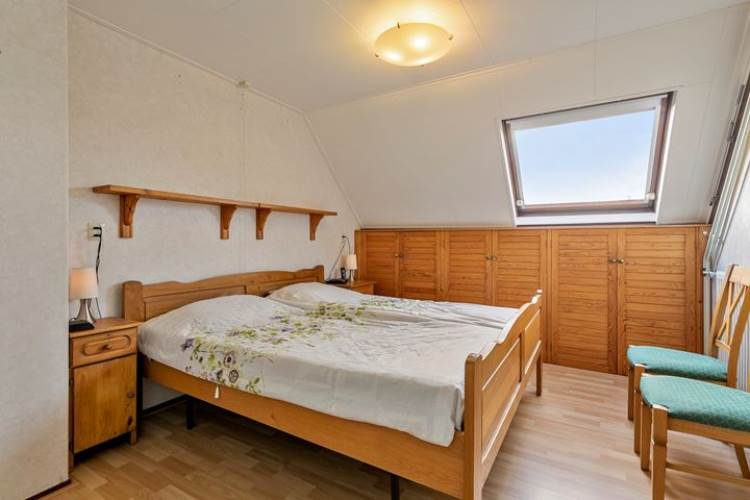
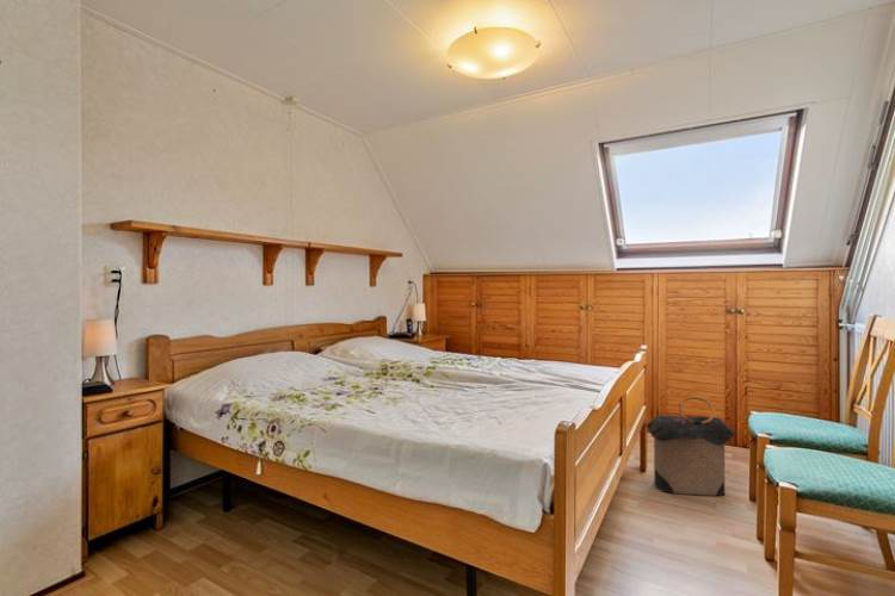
+ laundry hamper [644,396,737,497]
